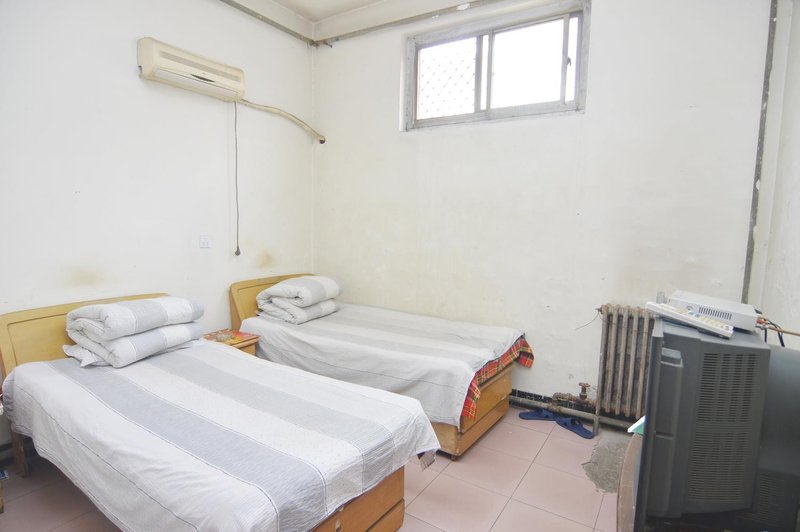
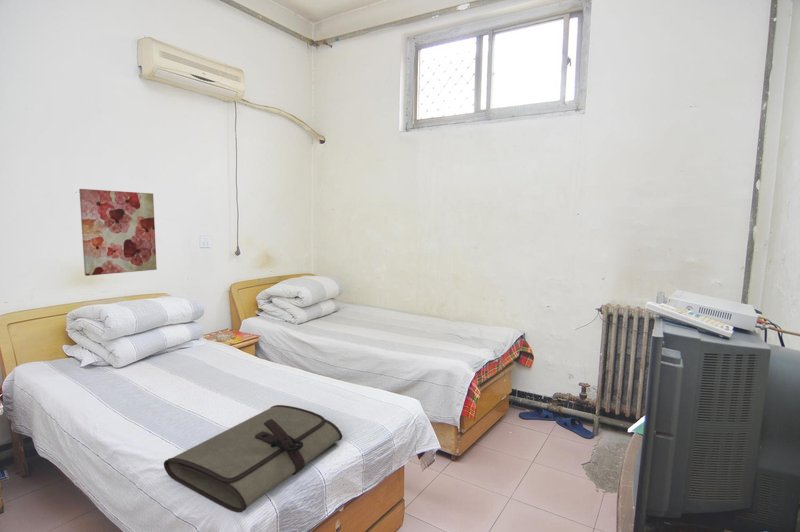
+ tool roll [163,404,343,514]
+ wall art [78,188,158,277]
